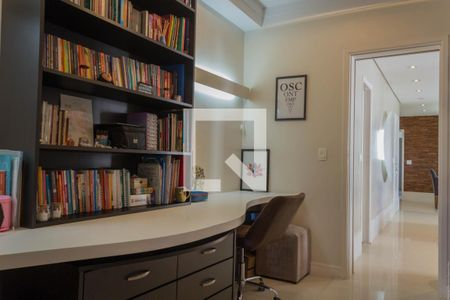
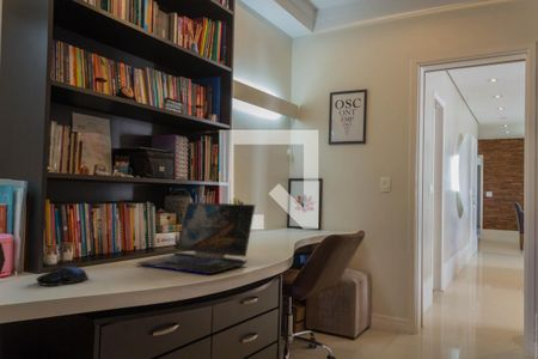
+ laptop [135,201,256,275]
+ computer mouse [36,266,90,287]
